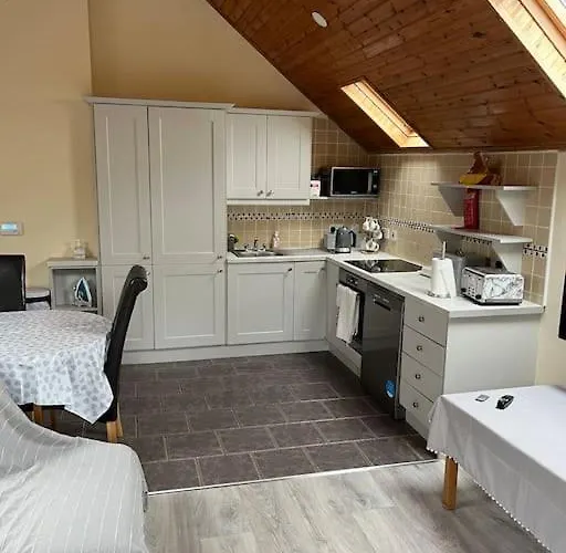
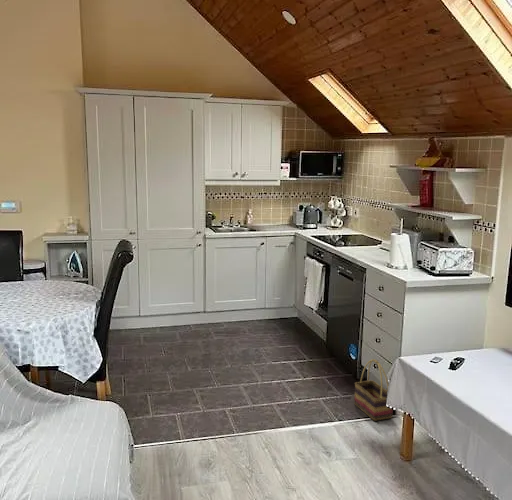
+ basket [353,358,394,422]
